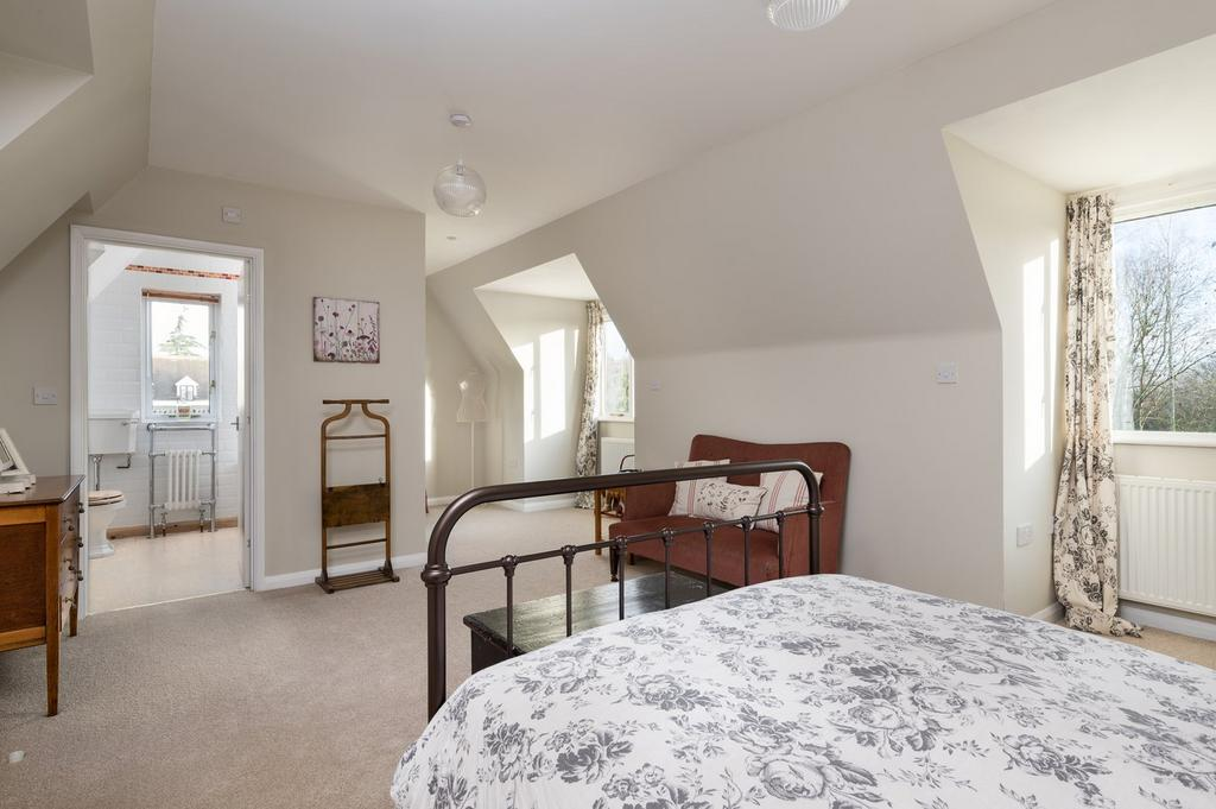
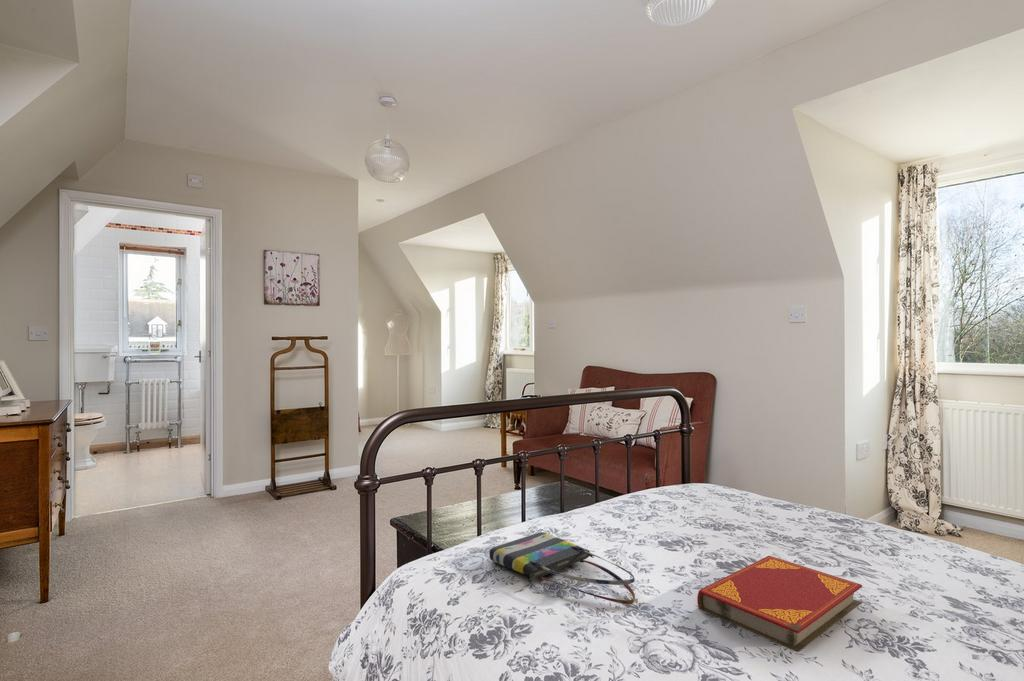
+ hardback book [696,555,863,653]
+ tote bag [488,531,636,605]
